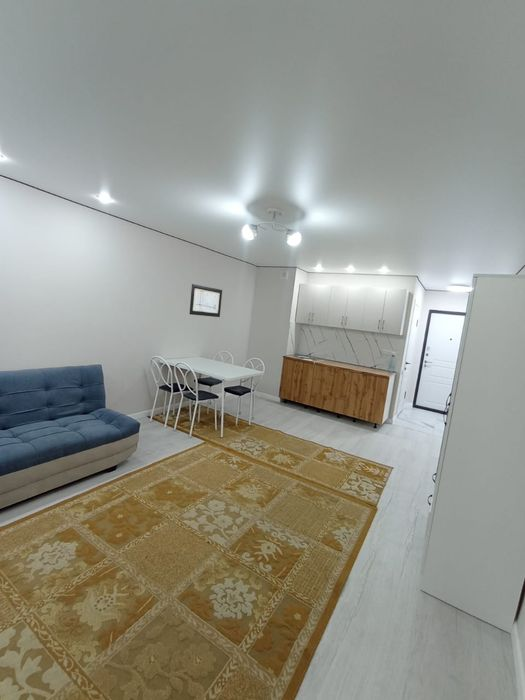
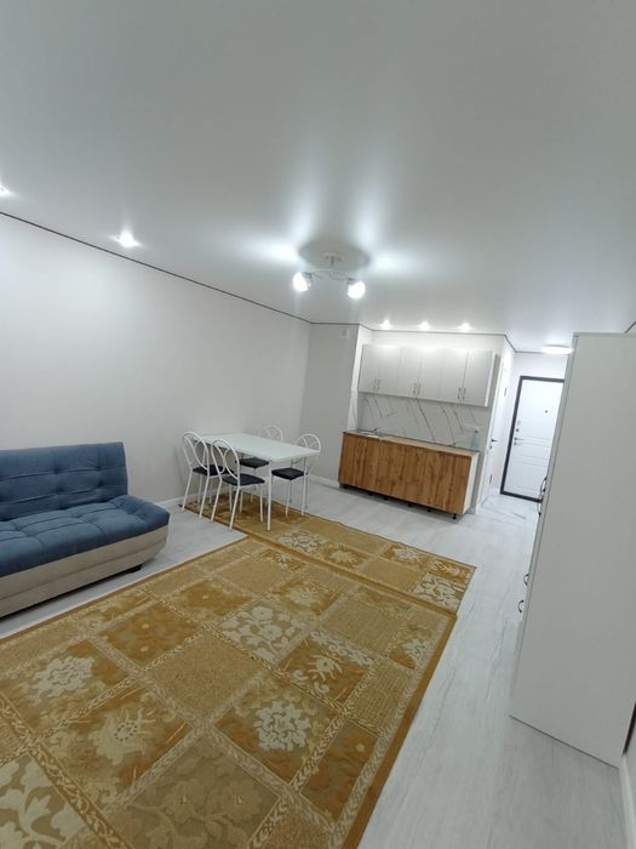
- wall art [188,283,223,318]
